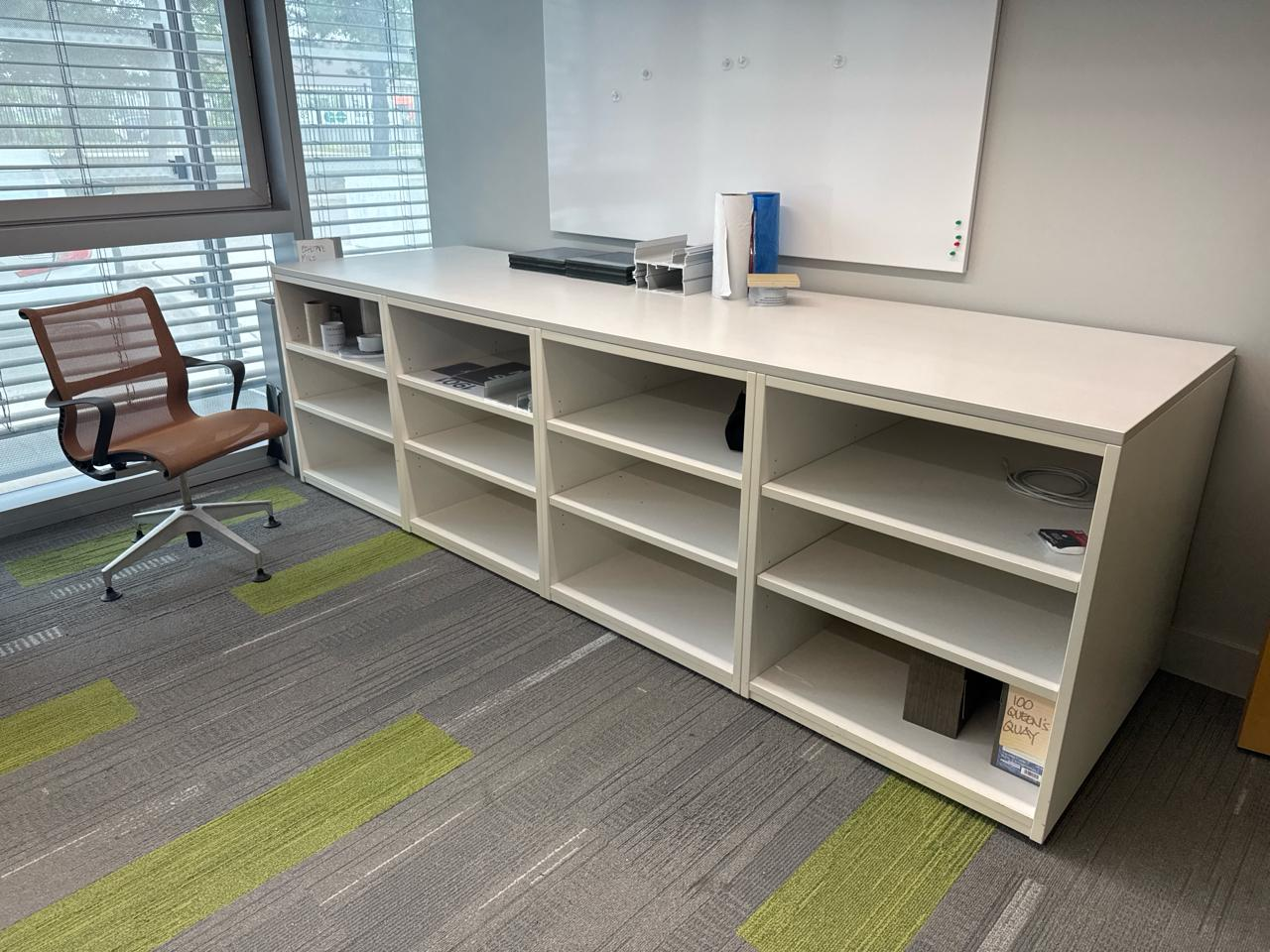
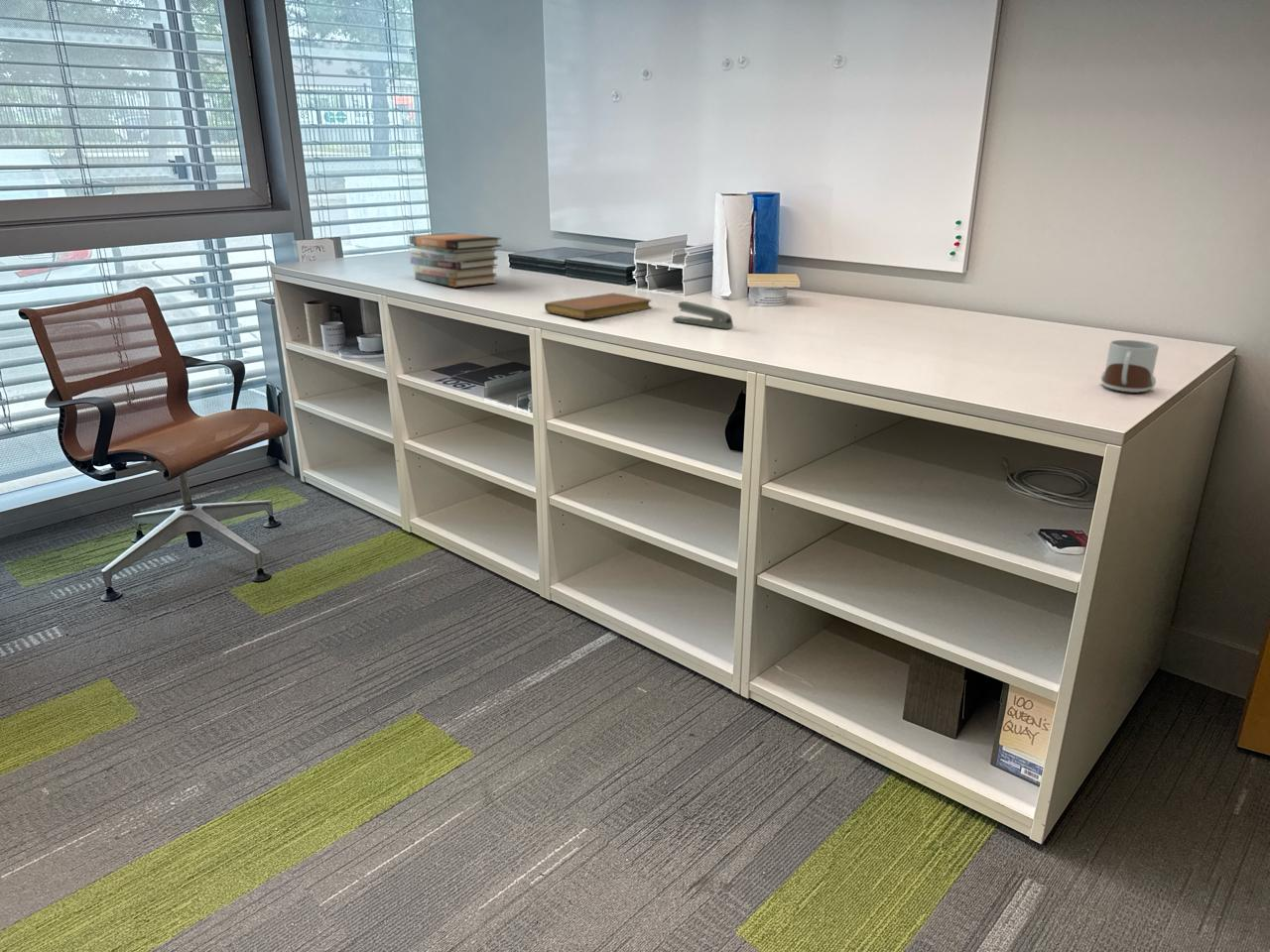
+ notebook [544,292,653,320]
+ book stack [408,232,502,289]
+ stapler [672,300,734,329]
+ mug [1100,339,1160,394]
